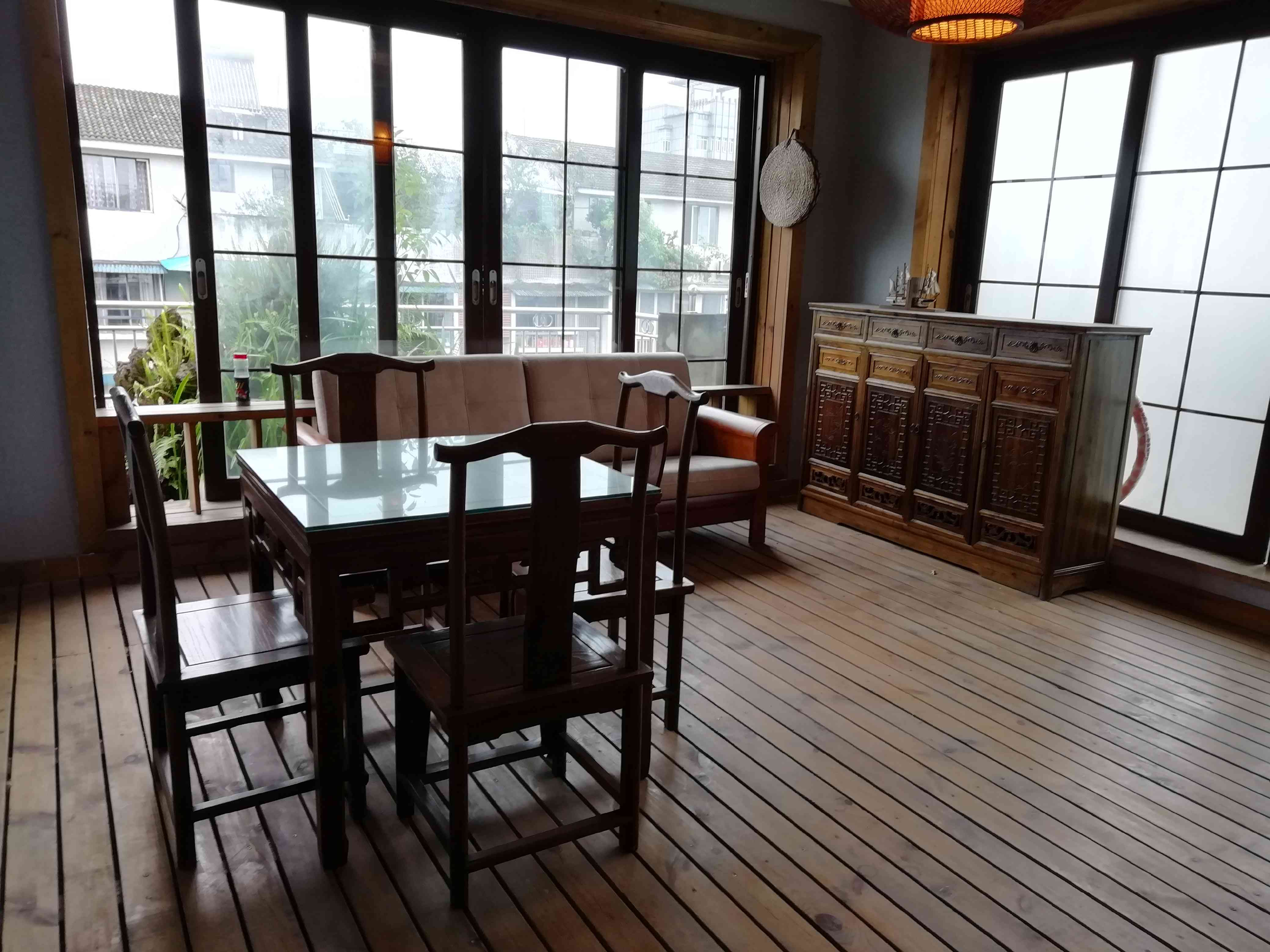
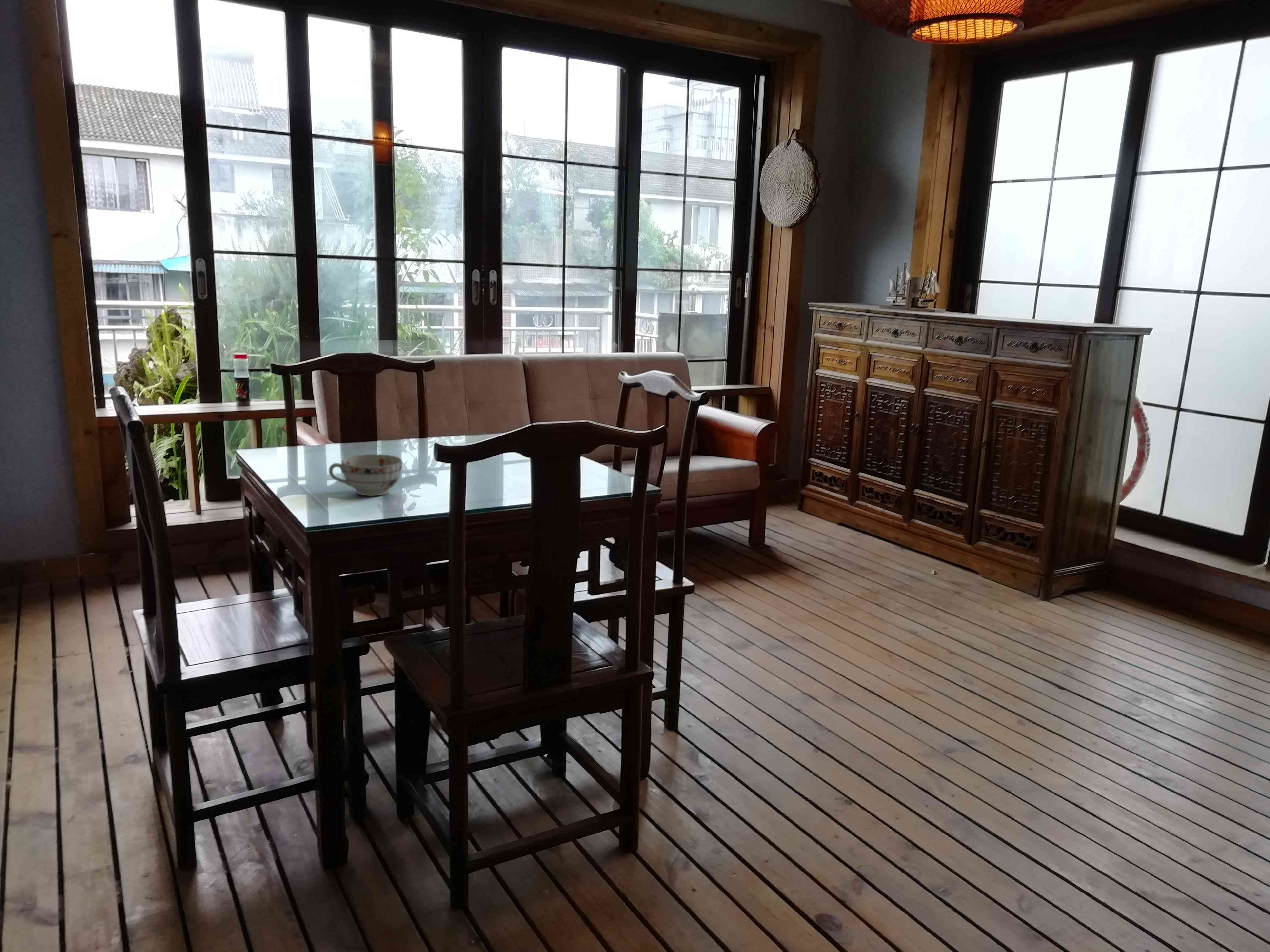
+ teacup [329,454,402,496]
